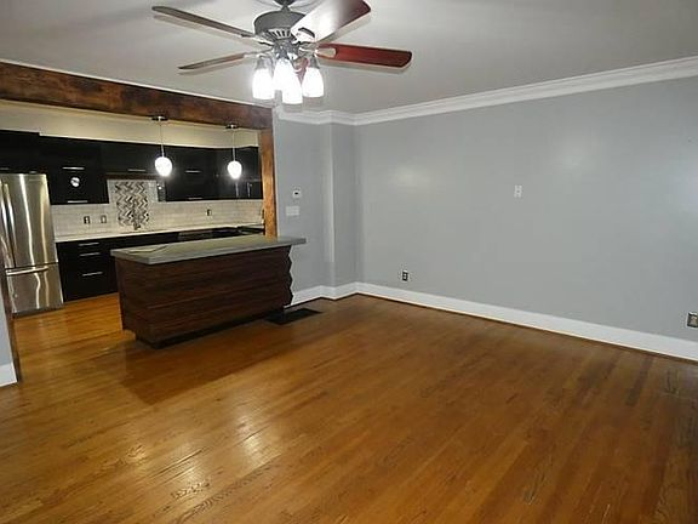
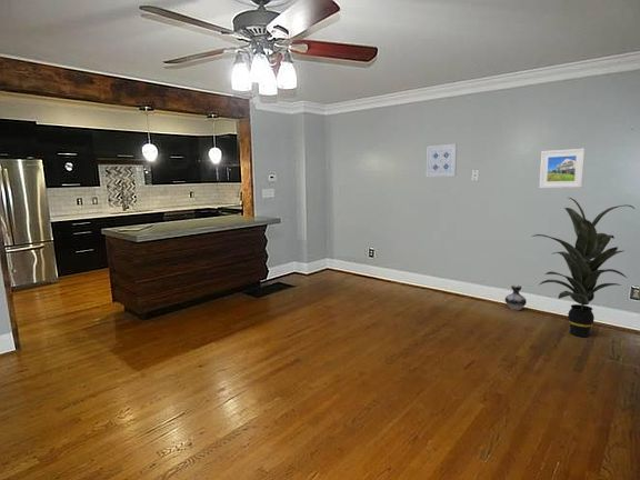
+ wall art [426,143,458,178]
+ indoor plant [530,197,636,338]
+ ceramic jug [504,284,528,311]
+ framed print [538,148,586,189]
